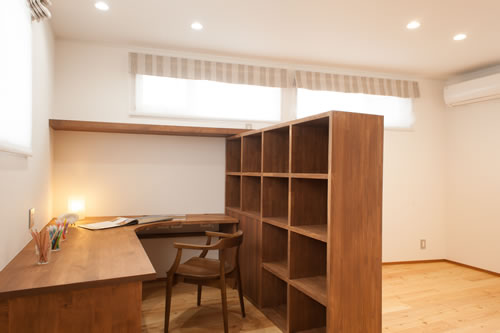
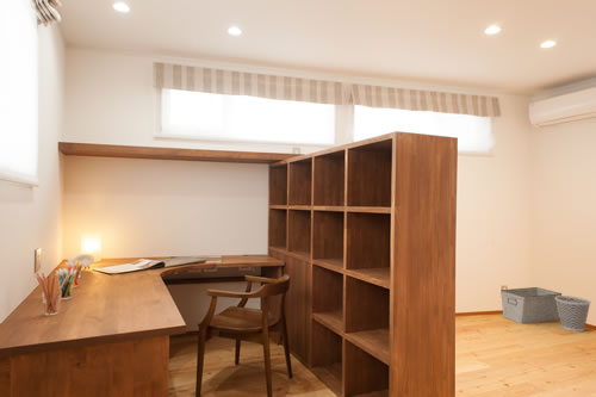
+ wastebasket [555,294,592,333]
+ storage bin [499,286,563,324]
